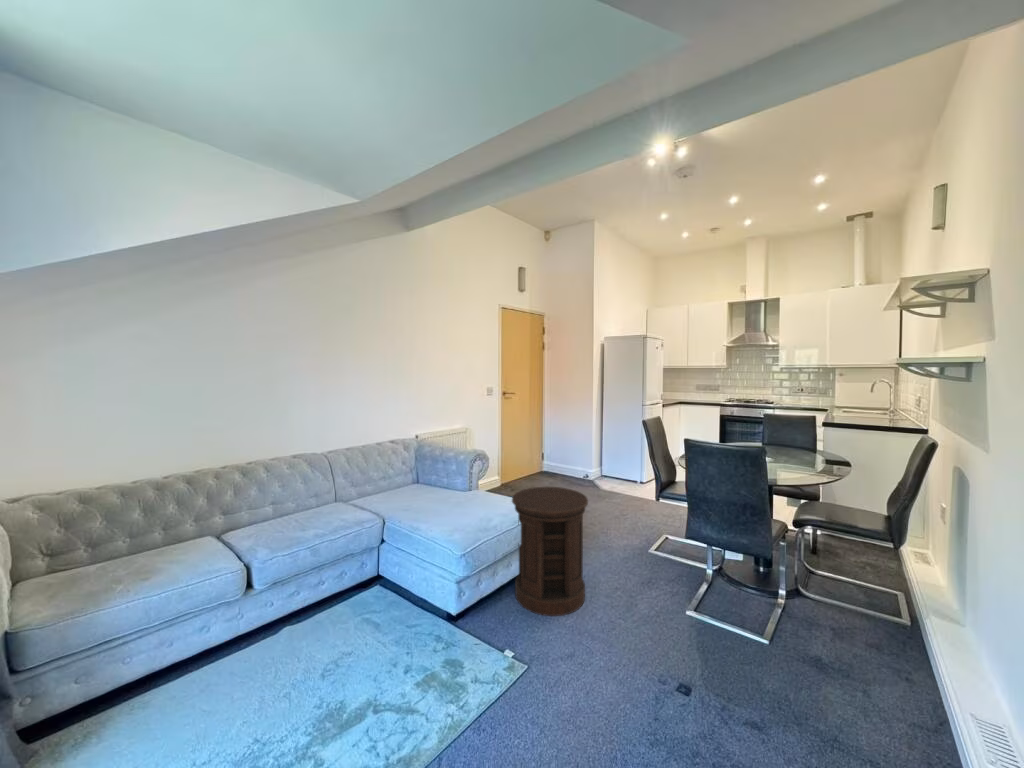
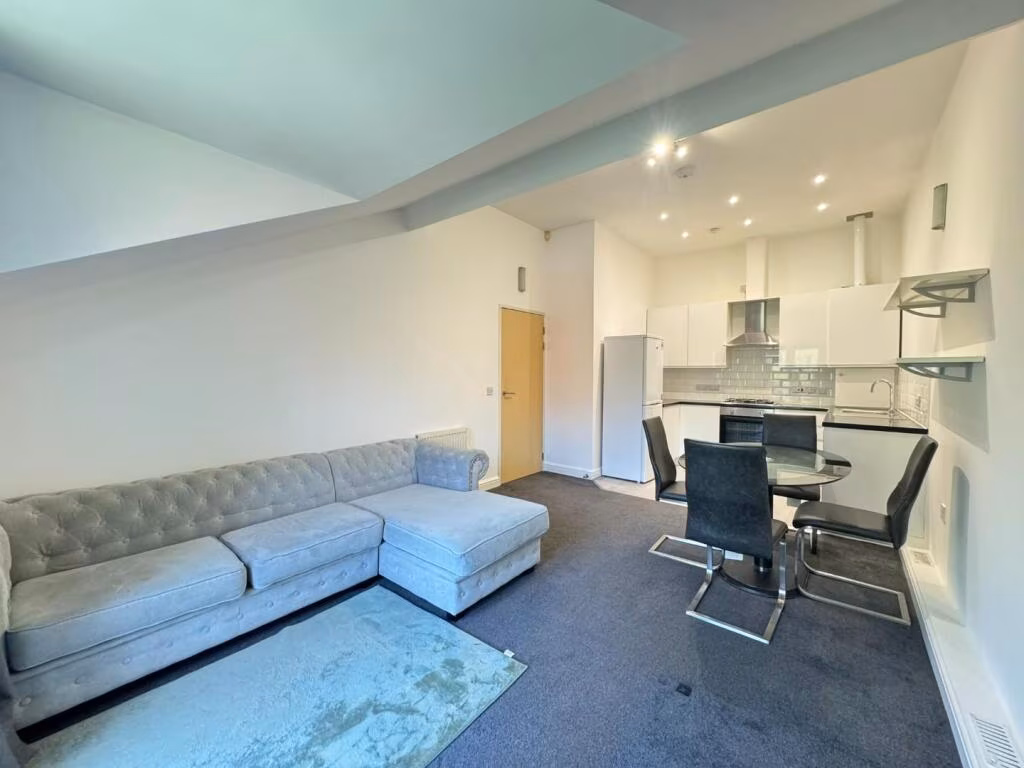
- side table [511,486,589,617]
